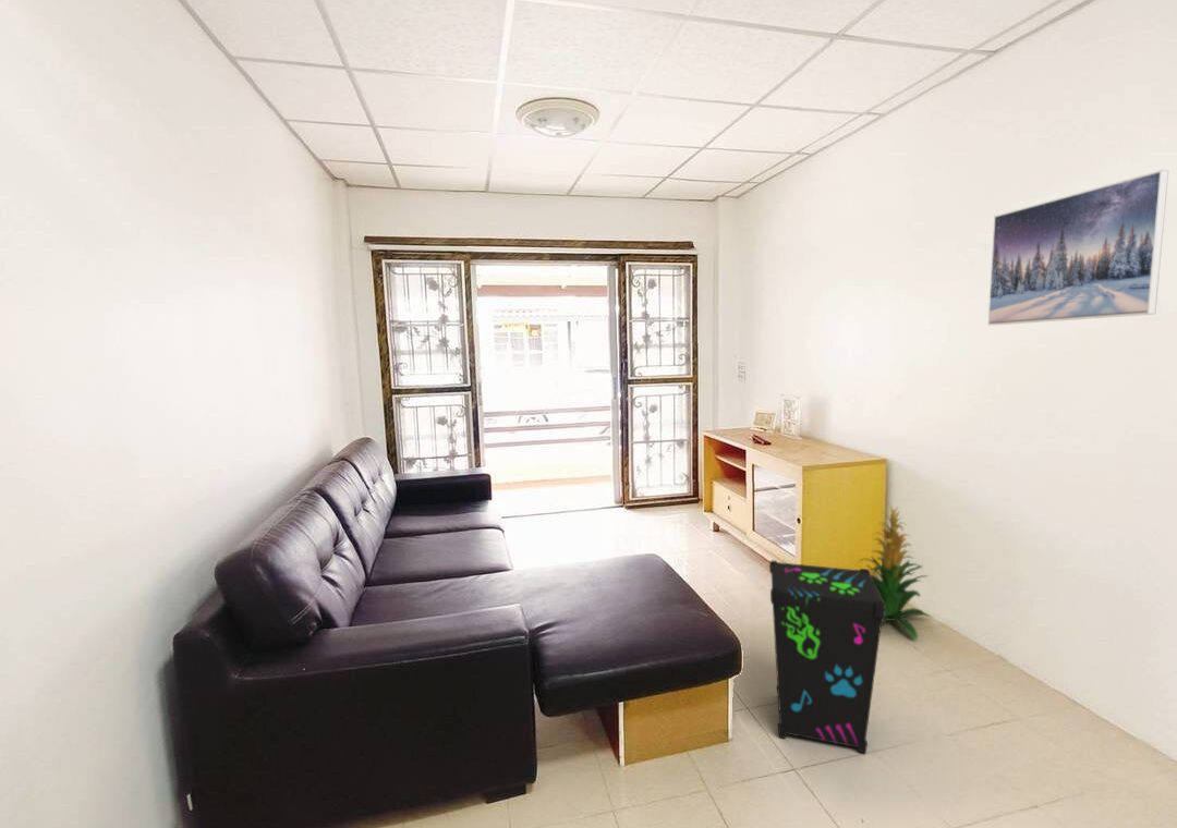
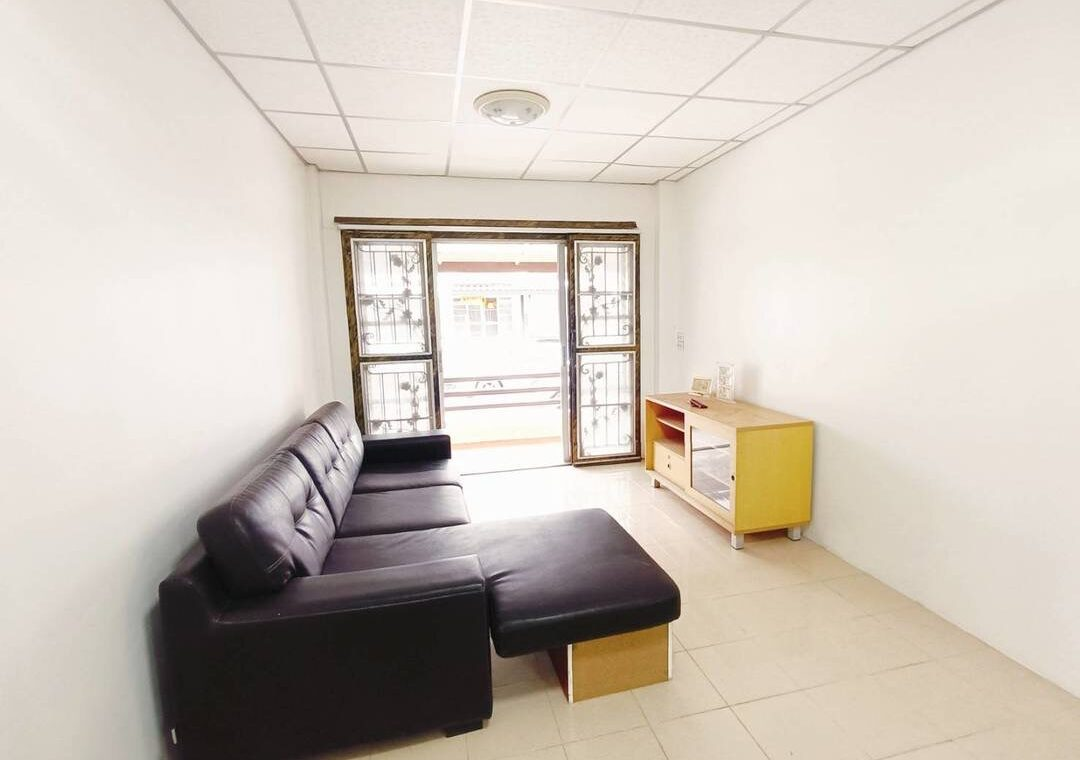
- speaker [768,559,885,755]
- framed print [986,169,1169,327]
- indoor plant [857,503,934,641]
